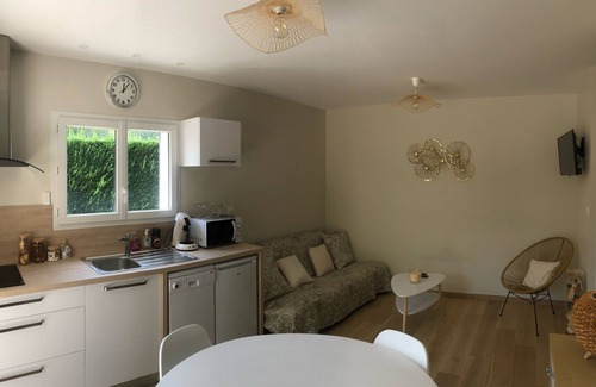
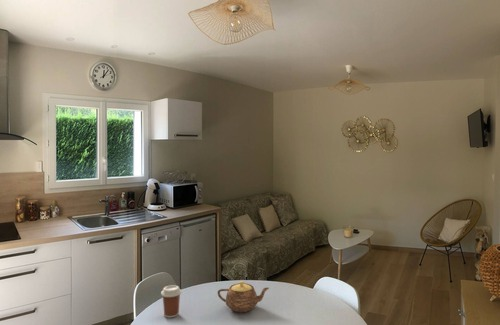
+ teapot [216,280,270,313]
+ coffee cup [160,284,182,319]
